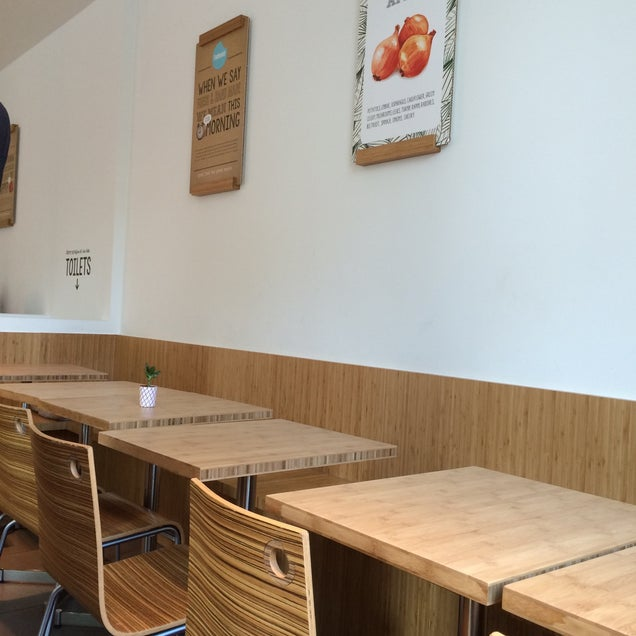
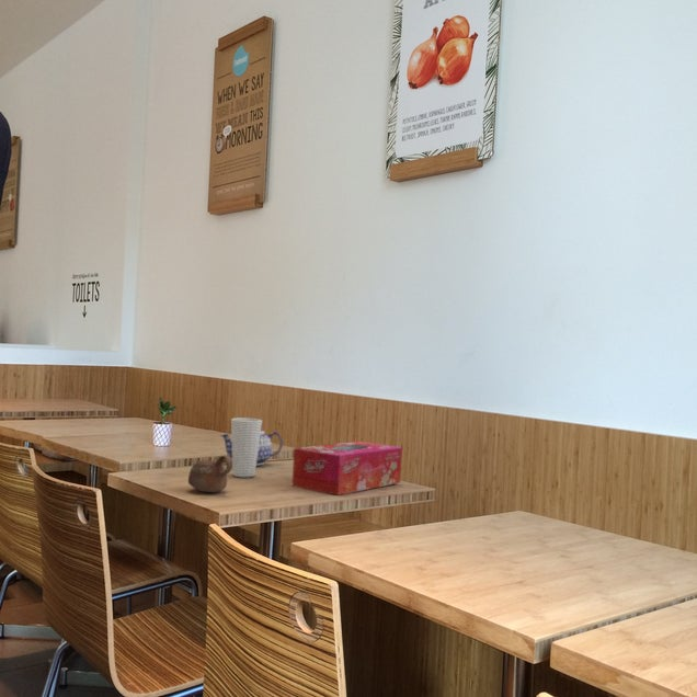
+ cup [187,455,232,493]
+ tissue box [292,441,403,496]
+ teapot [219,430,284,467]
+ cup [230,416,263,478]
